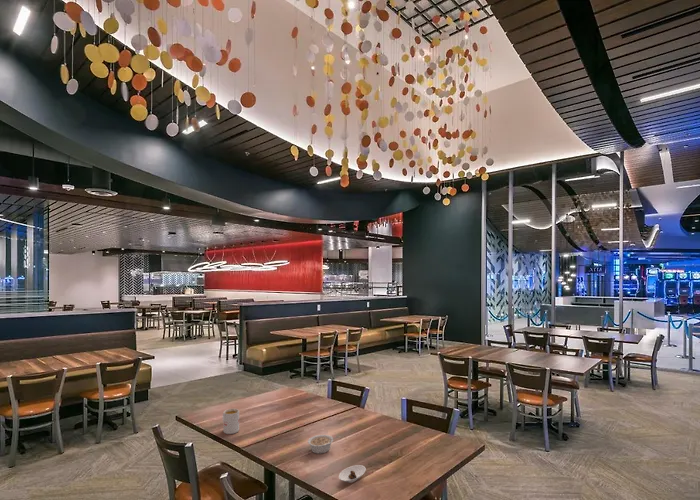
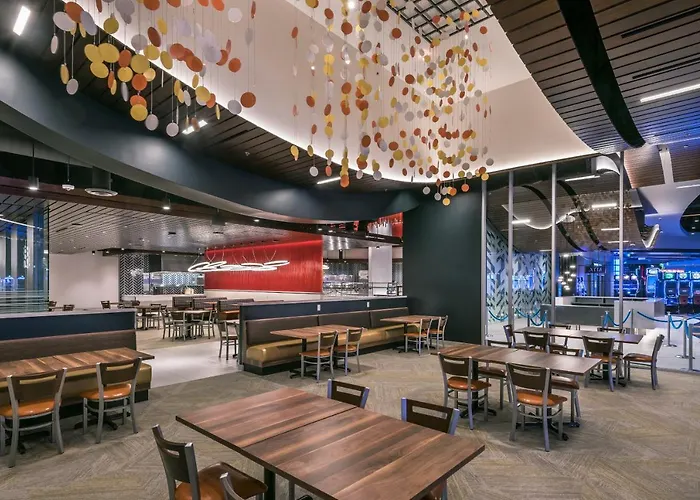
- saucer [338,464,367,484]
- mug [221,408,240,435]
- legume [307,434,340,455]
